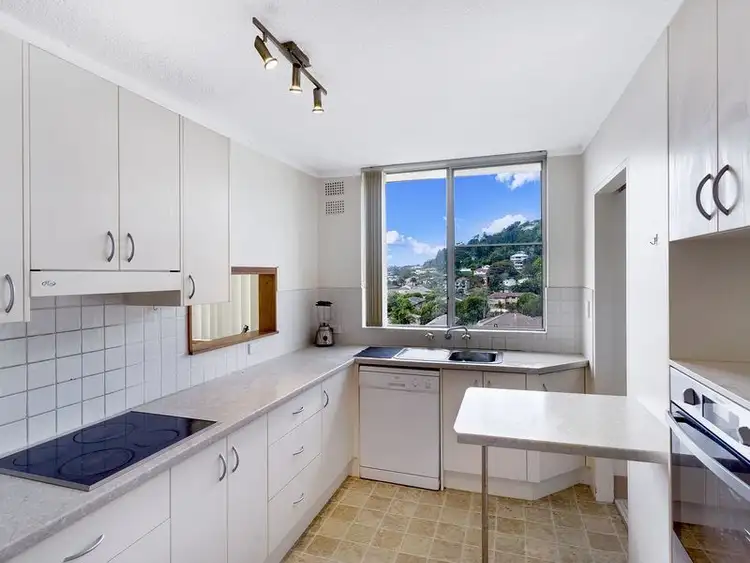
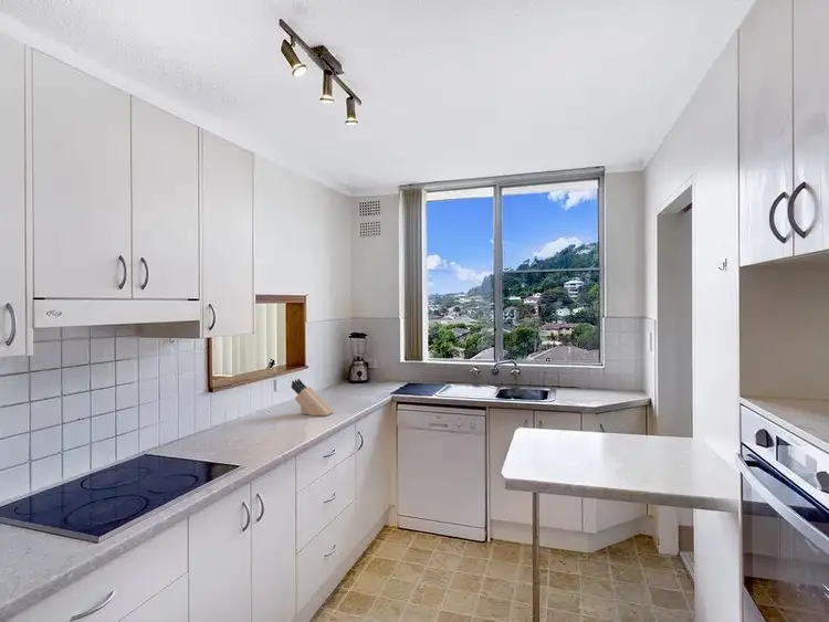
+ knife block [290,378,335,417]
